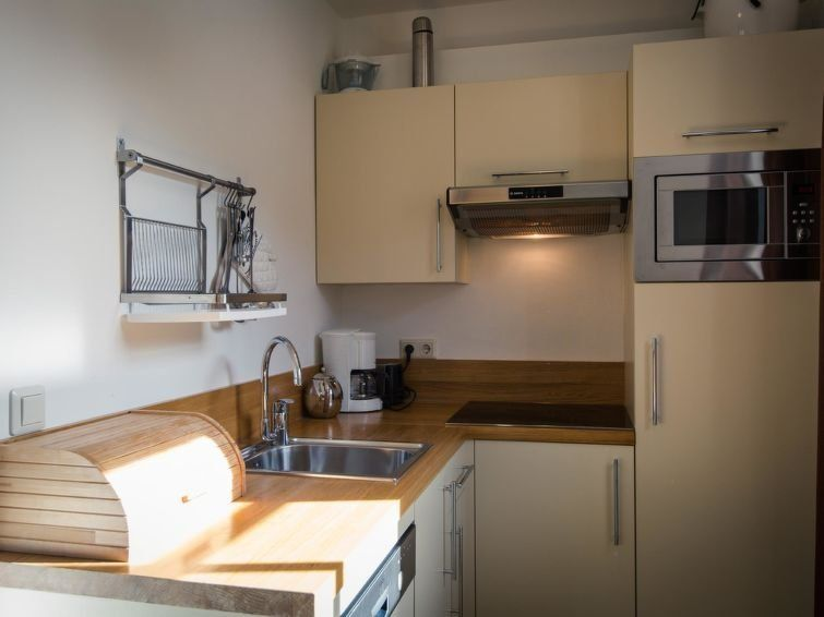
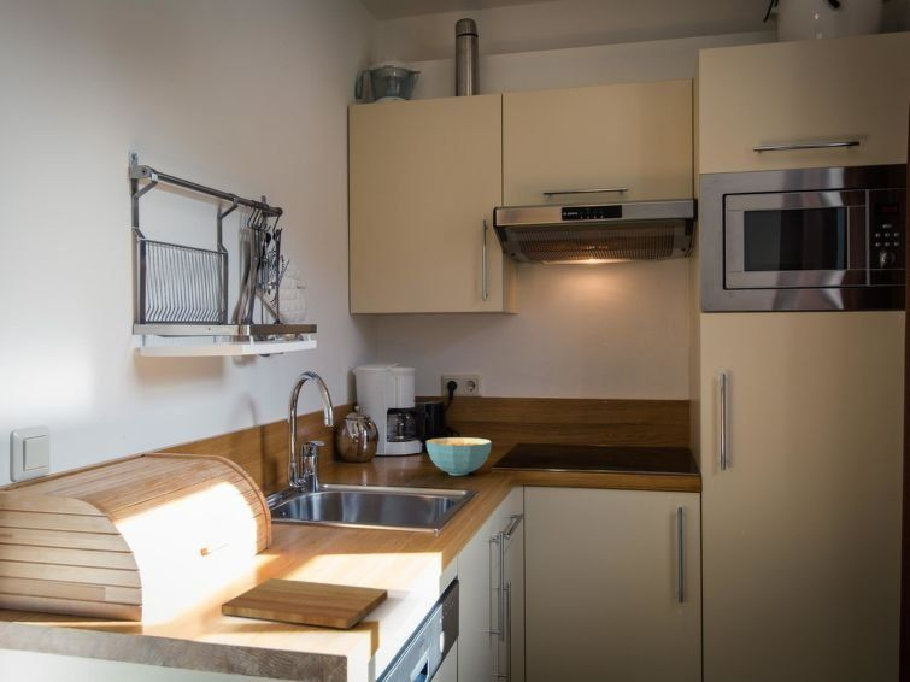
+ cereal bowl [425,436,493,476]
+ cutting board [219,577,389,629]
